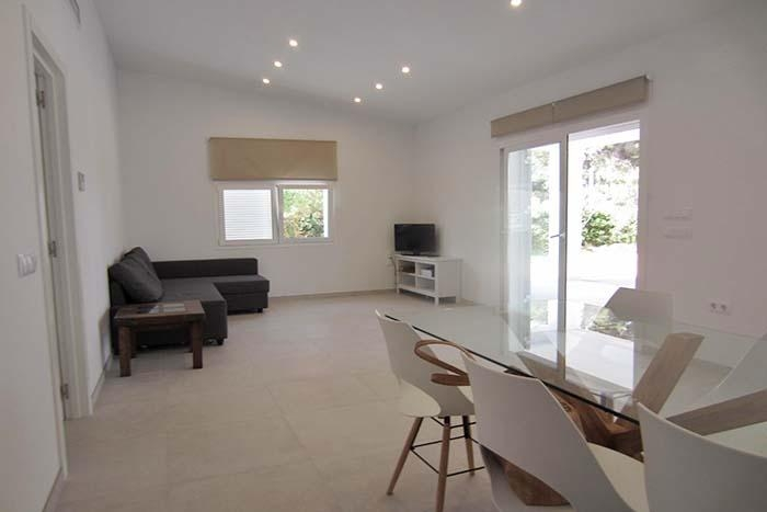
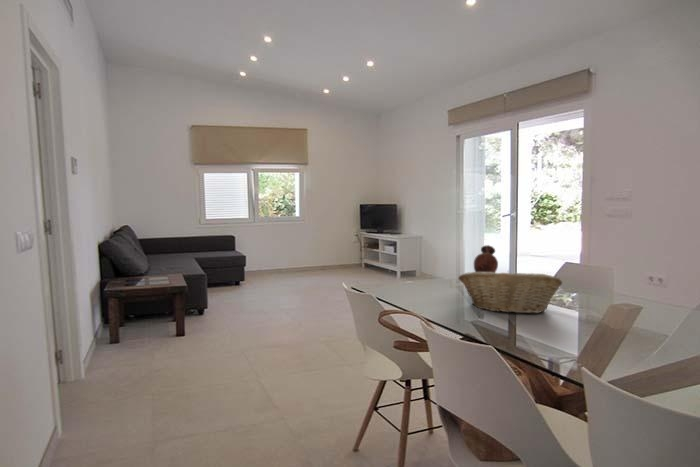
+ vase [473,244,499,273]
+ fruit basket [457,270,563,314]
